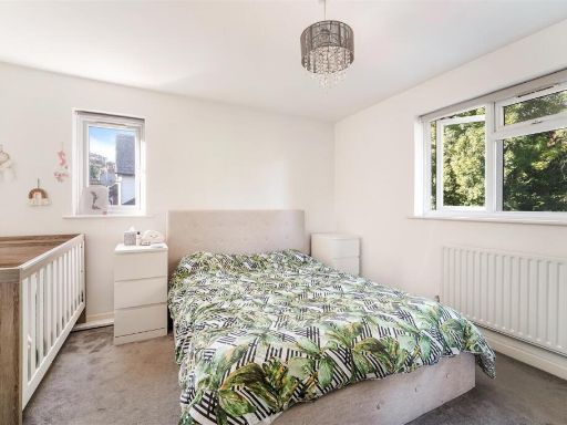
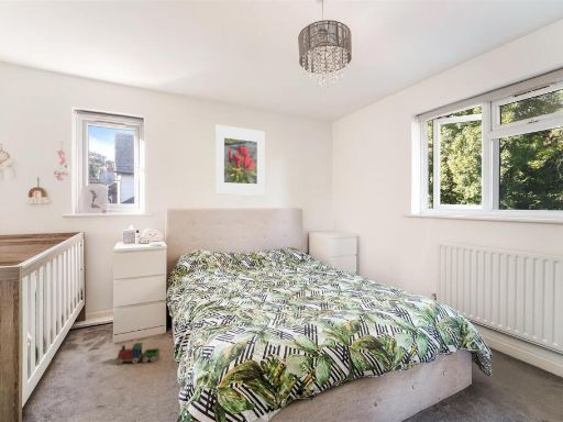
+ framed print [214,124,265,197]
+ toy train [115,342,161,366]
